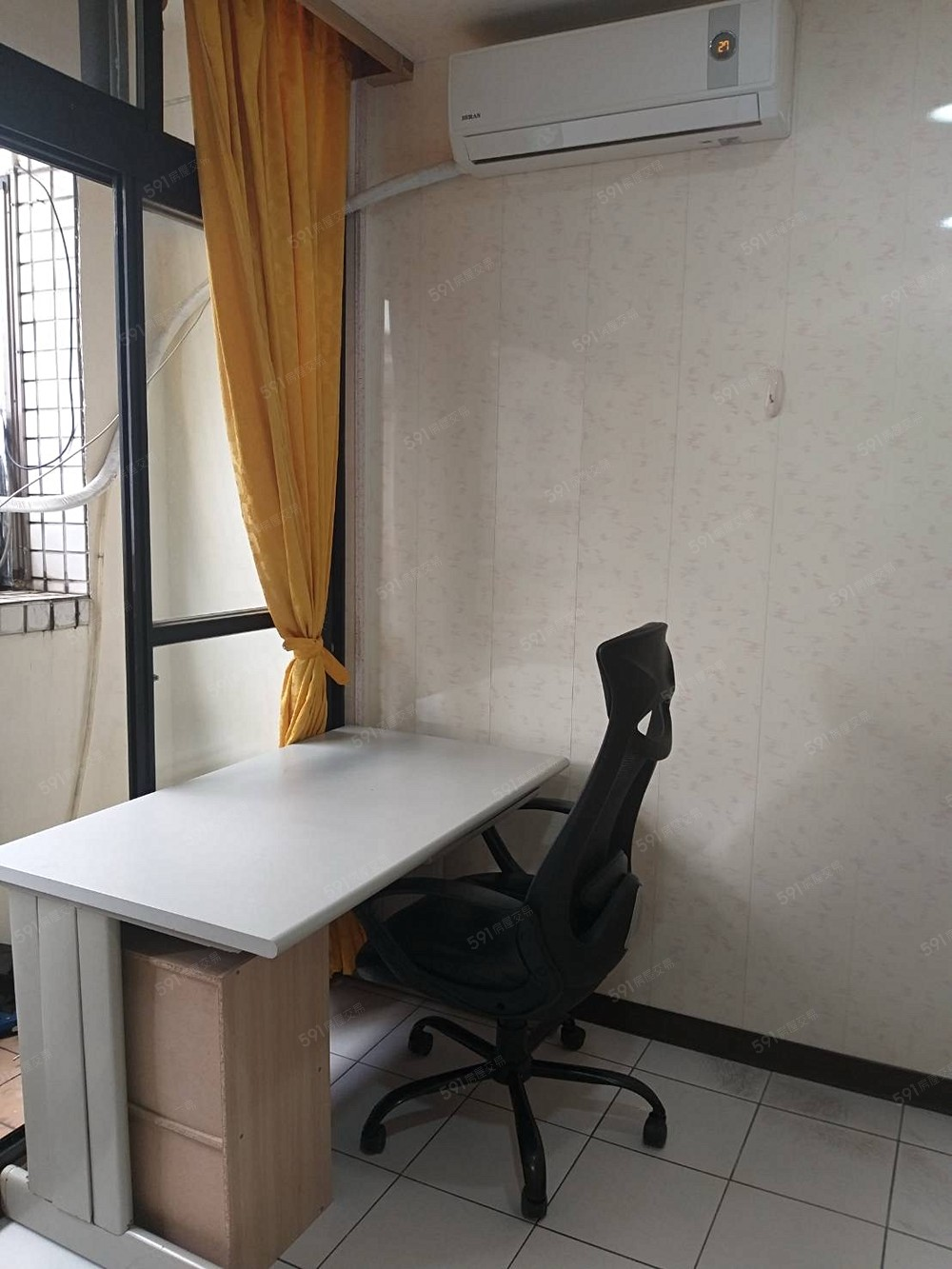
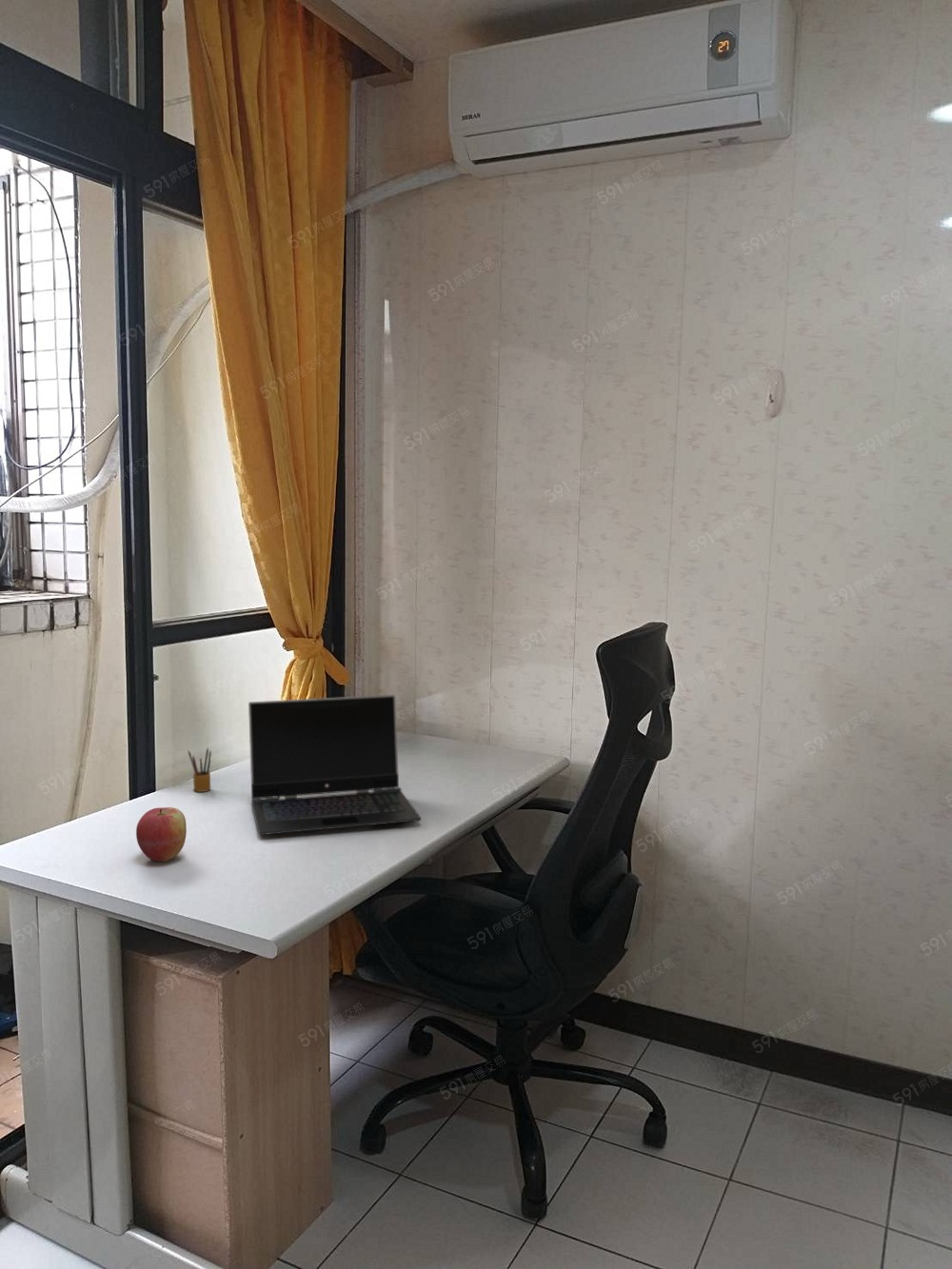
+ apple [135,806,188,863]
+ pencil box [188,746,212,793]
+ laptop computer [248,694,422,836]
